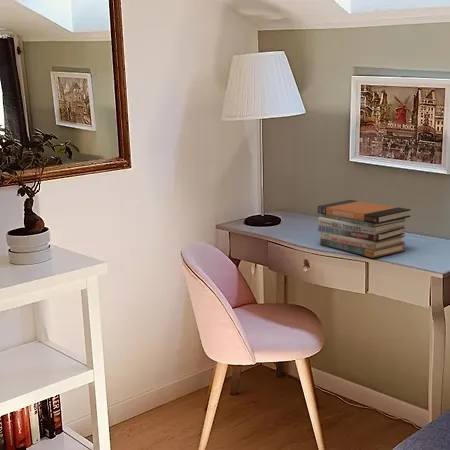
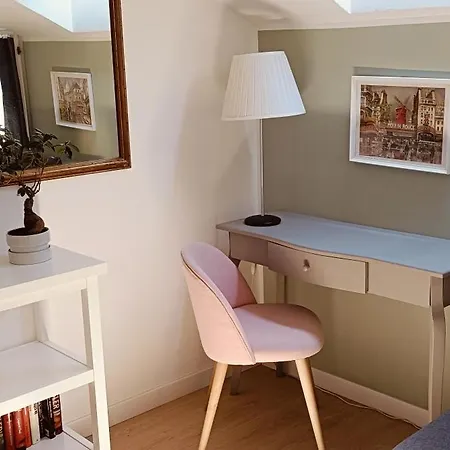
- book stack [316,199,412,259]
